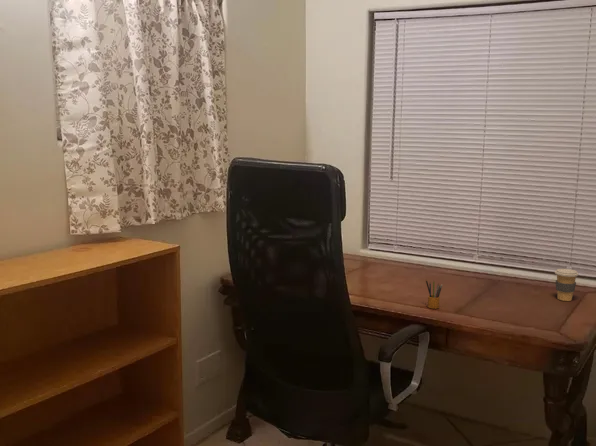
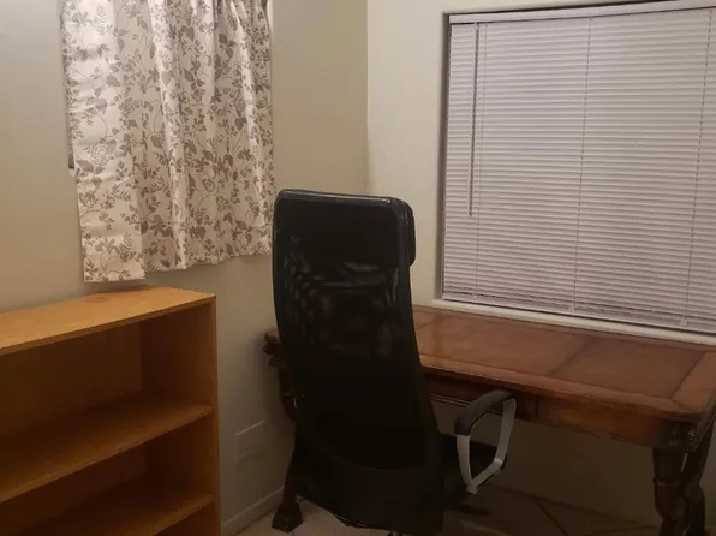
- coffee cup [554,268,579,302]
- pencil box [425,279,443,310]
